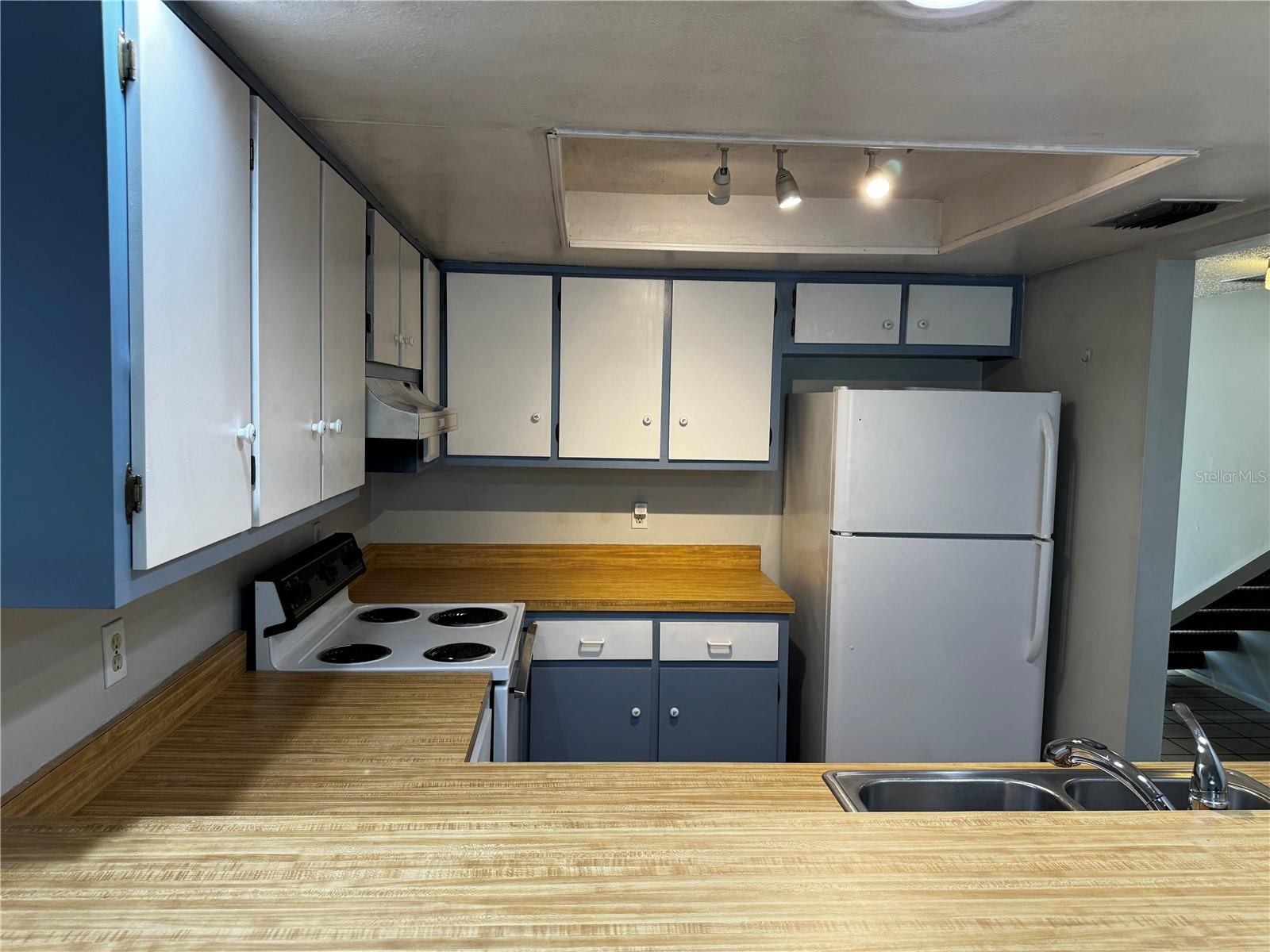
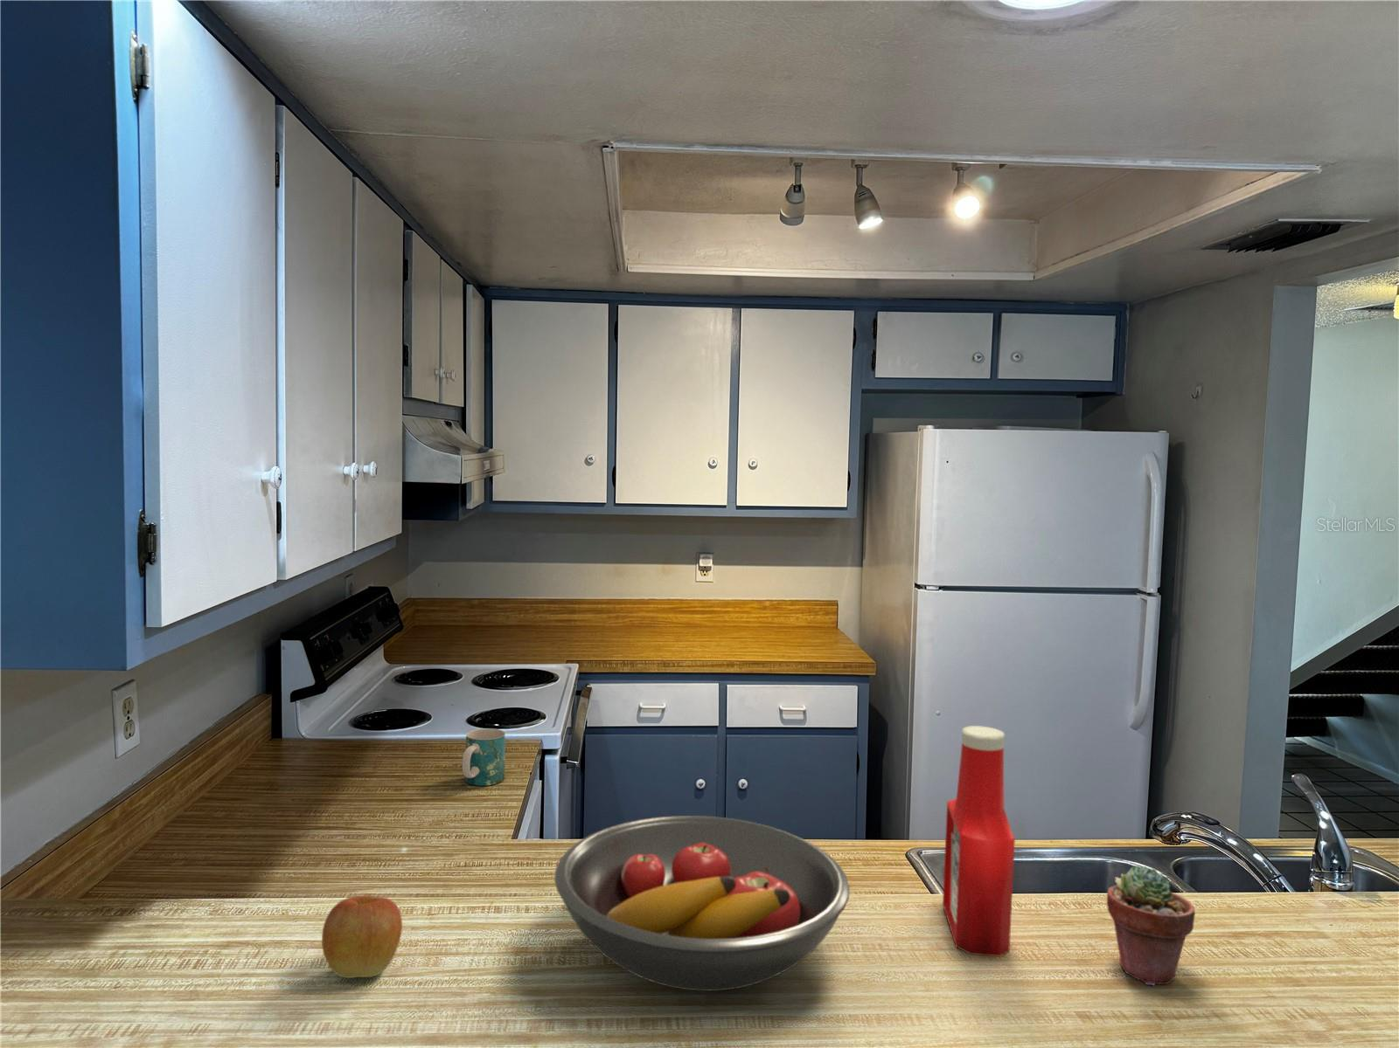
+ fruit bowl [553,815,850,992]
+ apple [321,895,403,979]
+ potted succulent [1106,864,1196,986]
+ mug [462,728,507,787]
+ soap bottle [942,724,1016,957]
